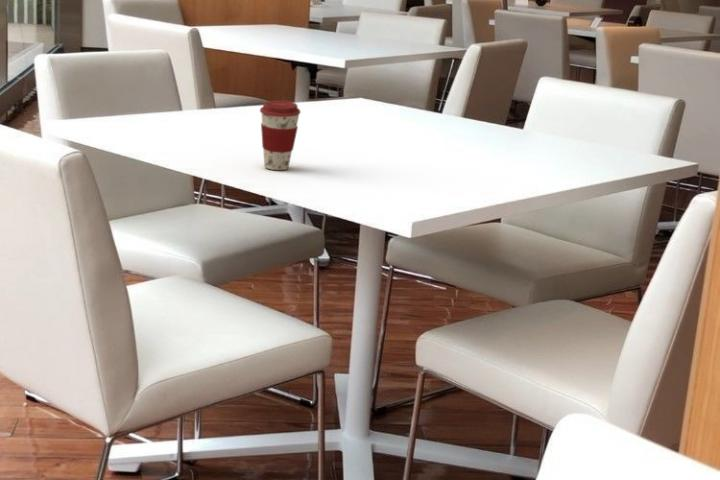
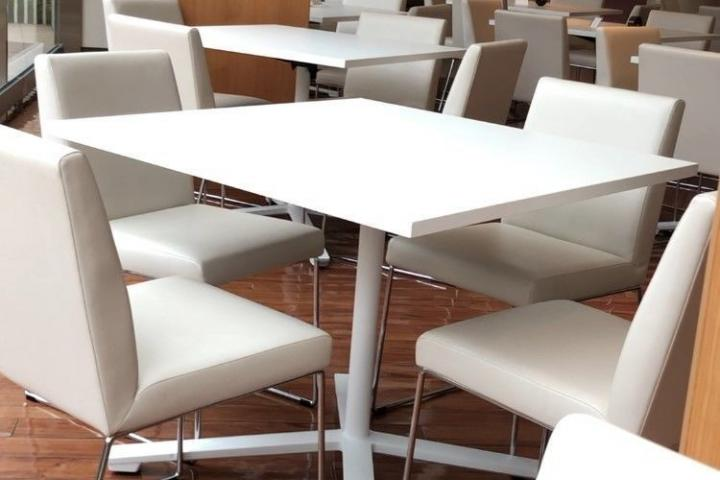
- coffee cup [259,100,302,171]
